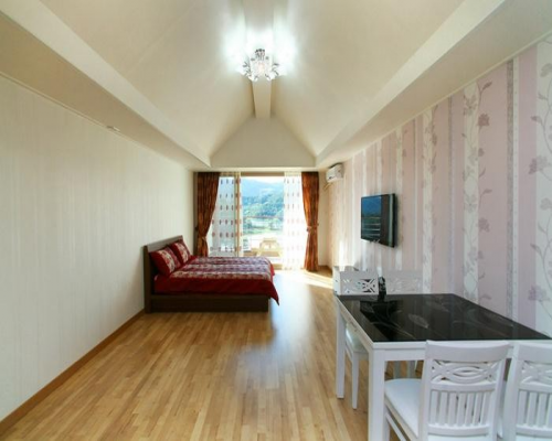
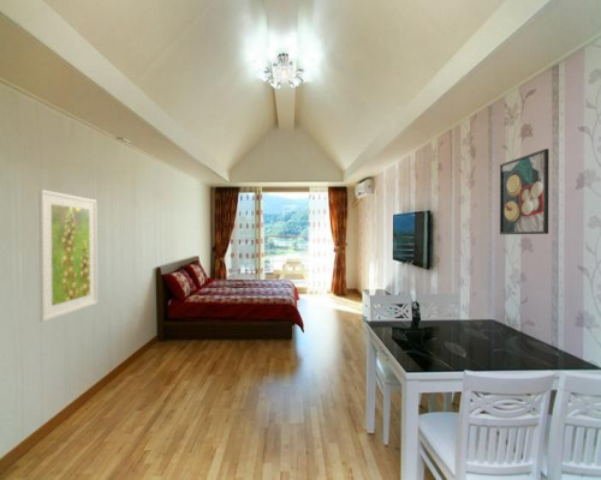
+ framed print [499,148,551,235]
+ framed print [37,188,99,323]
